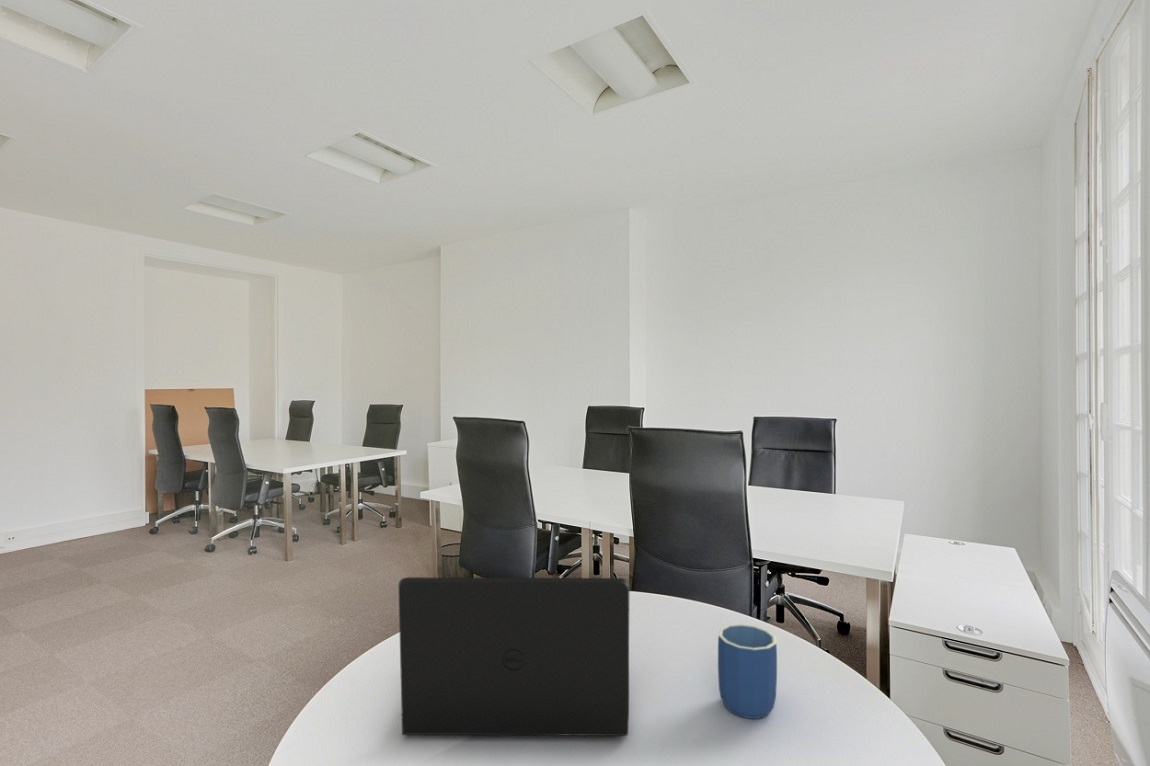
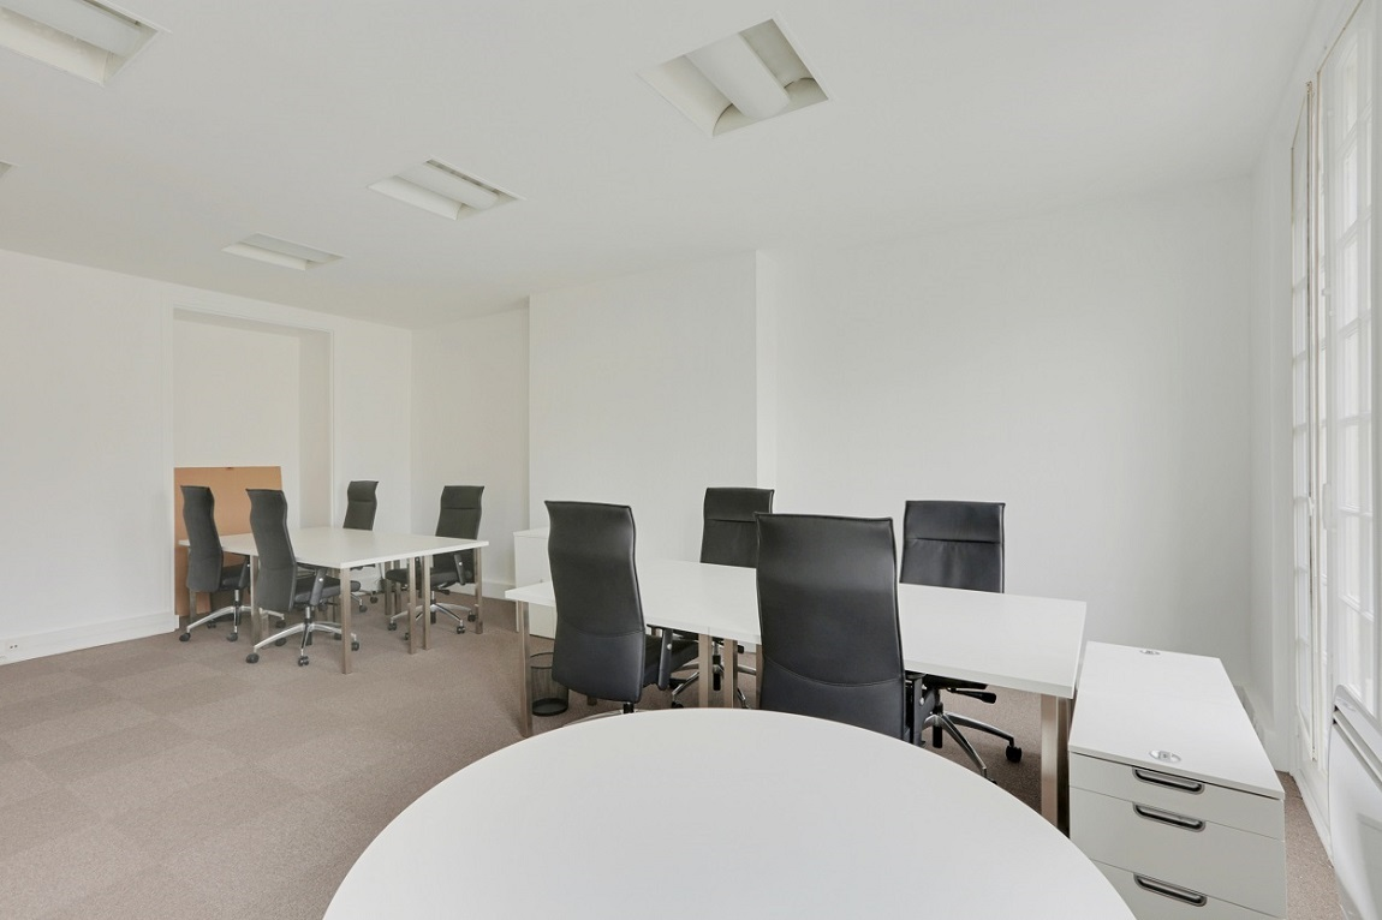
- laptop [397,576,631,737]
- mug [717,623,778,720]
